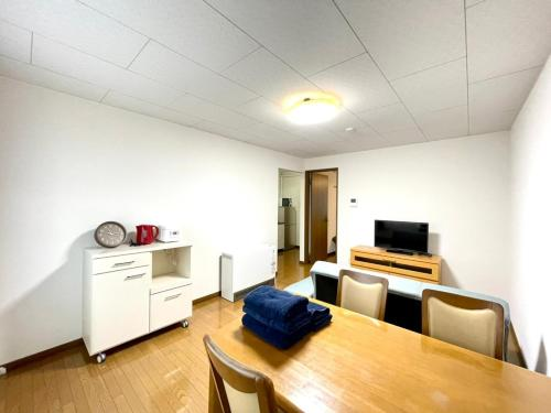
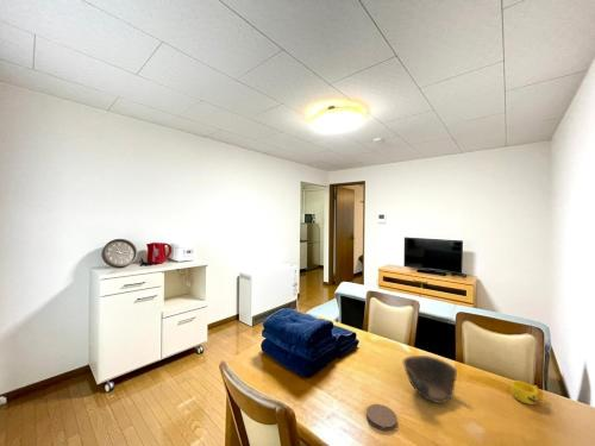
+ cup [509,379,539,406]
+ bowl [401,354,458,404]
+ coaster [365,403,399,432]
